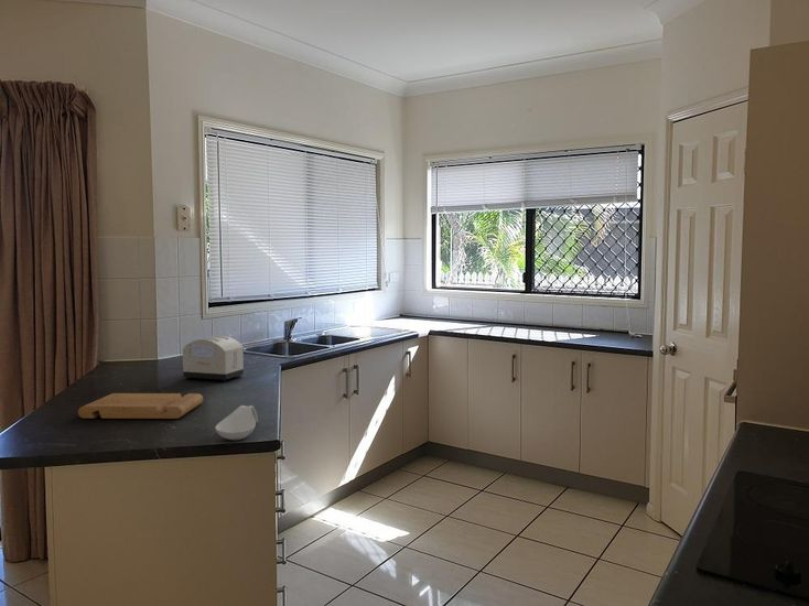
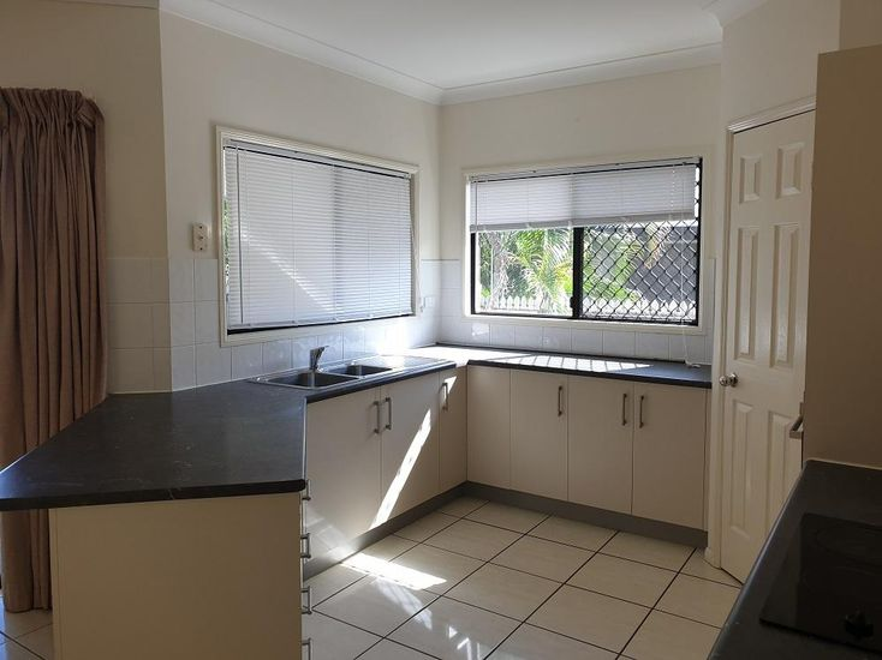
- toaster [181,335,245,382]
- spoon rest [214,404,259,441]
- cutting board [77,392,204,420]
